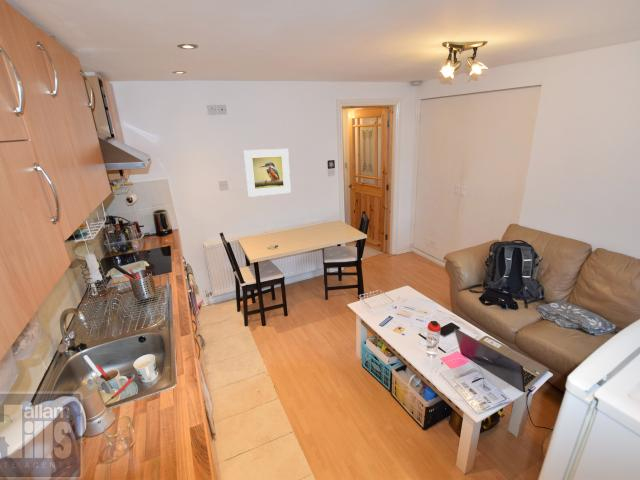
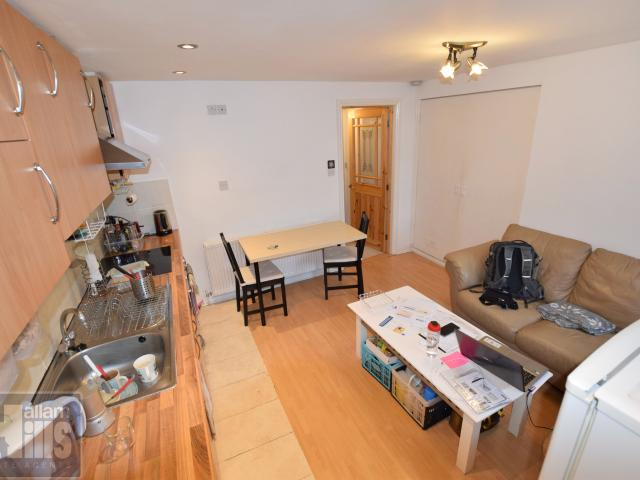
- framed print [243,148,292,198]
